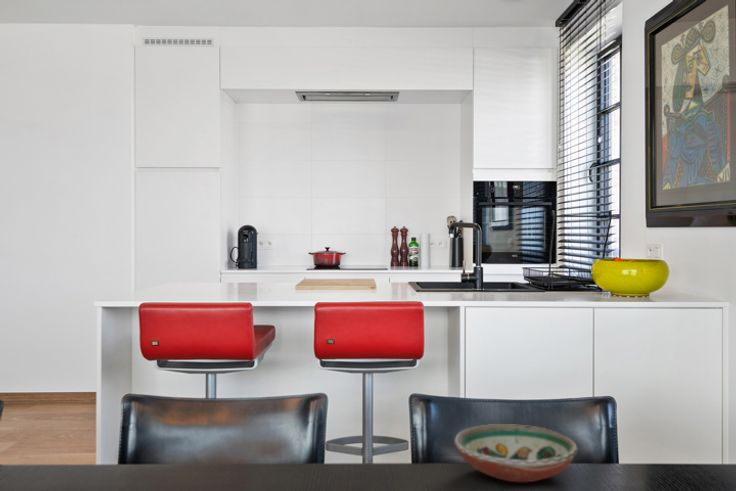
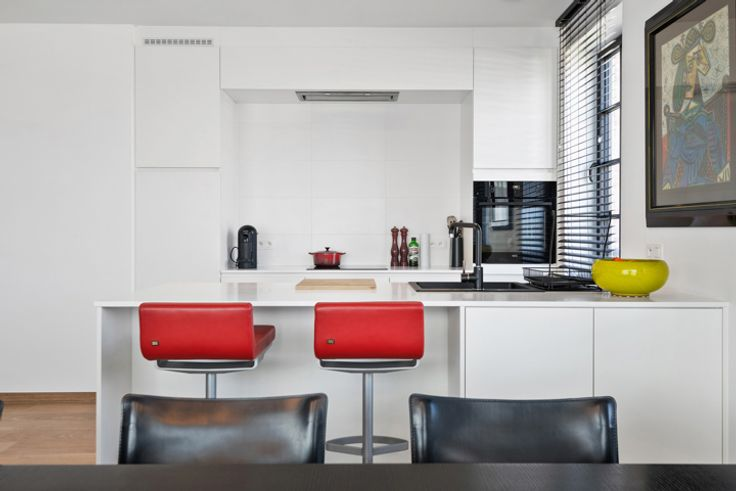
- decorative bowl [454,423,579,483]
